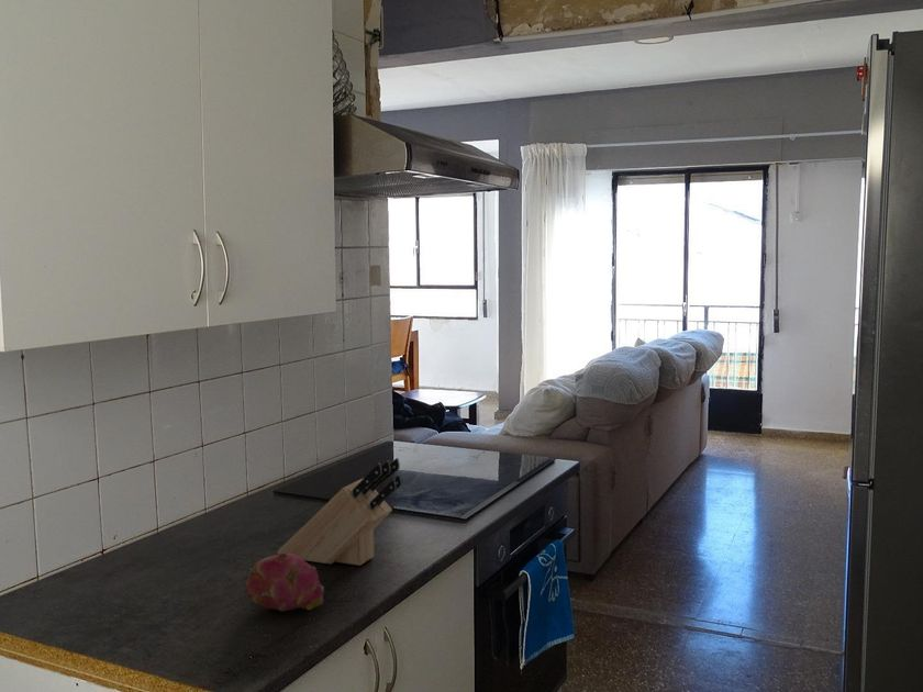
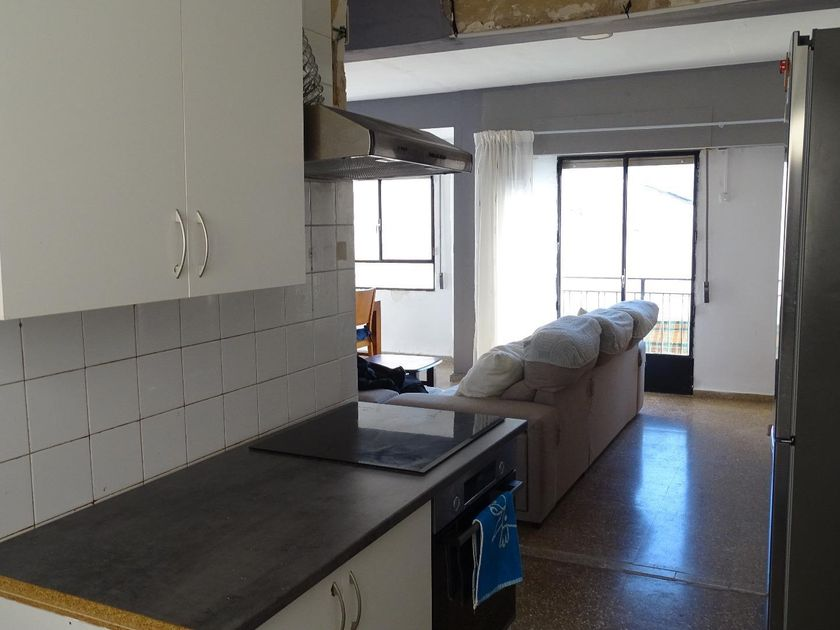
- fruit [243,554,325,613]
- knife block [276,457,403,567]
